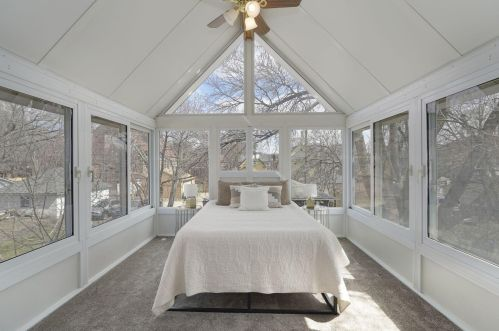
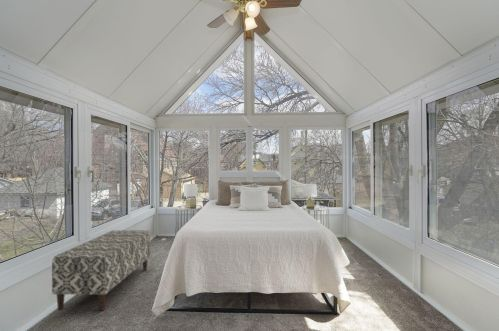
+ bench [51,229,151,312]
